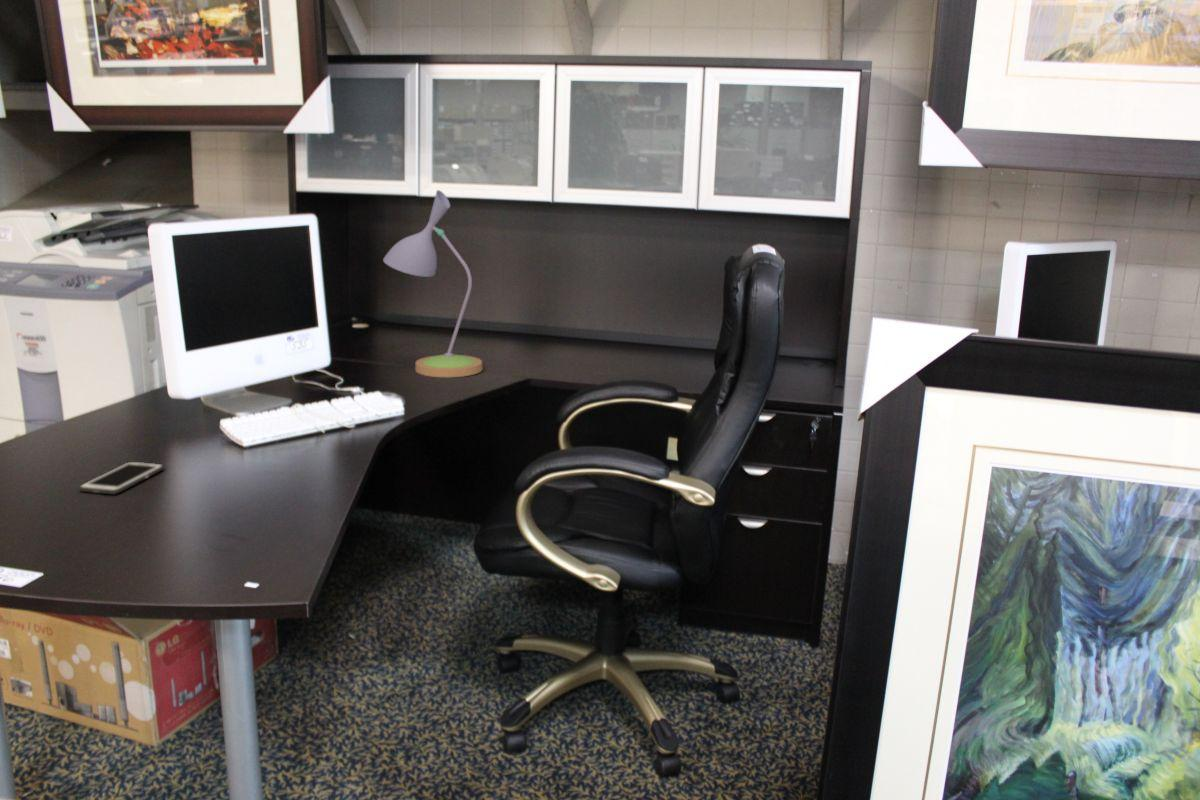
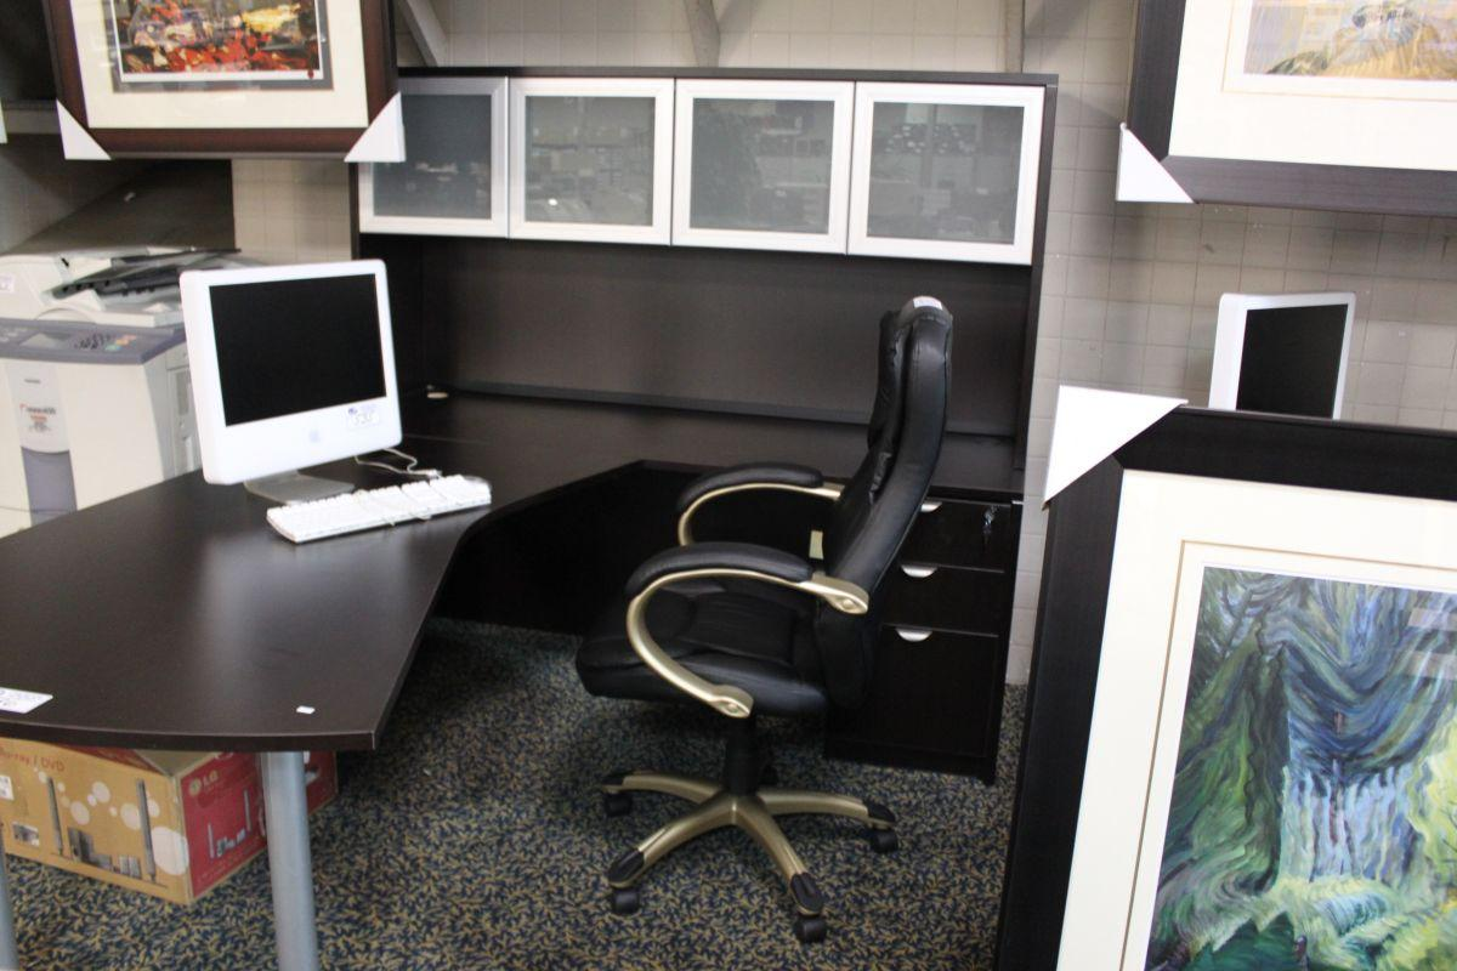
- desk lamp [382,189,484,378]
- cell phone [78,461,165,495]
